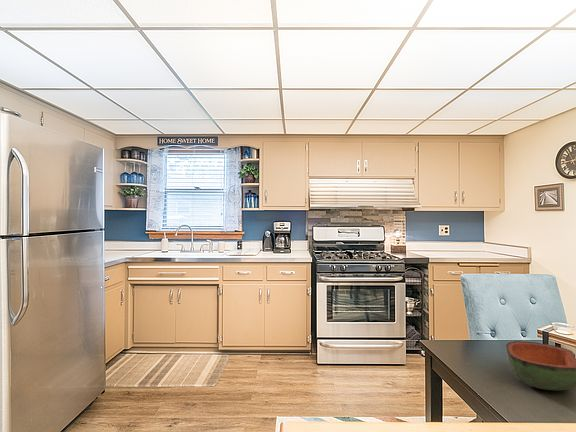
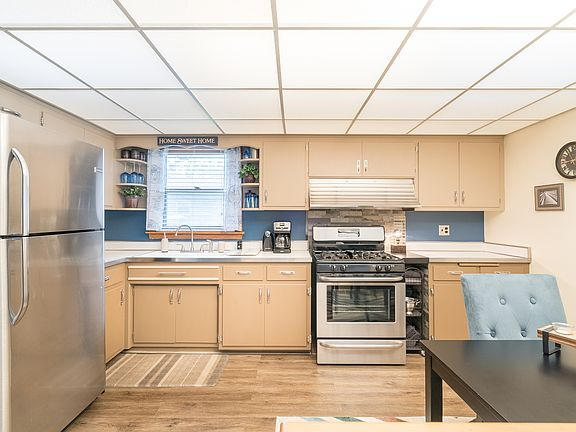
- bowl [505,340,576,391]
